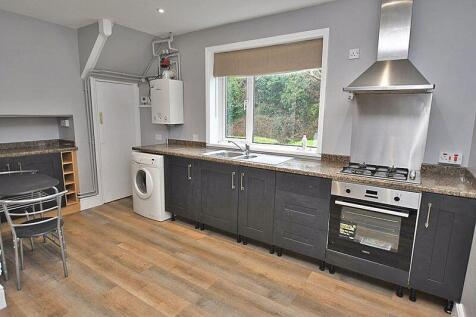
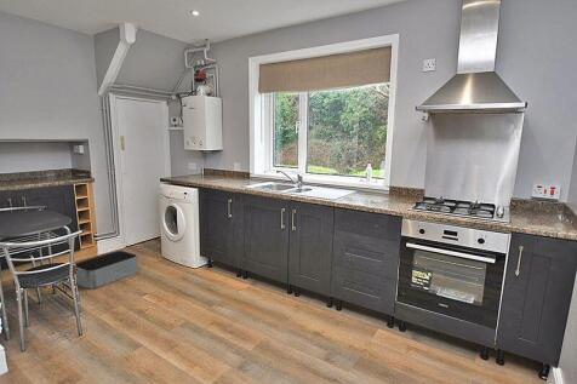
+ storage bin [74,250,139,290]
